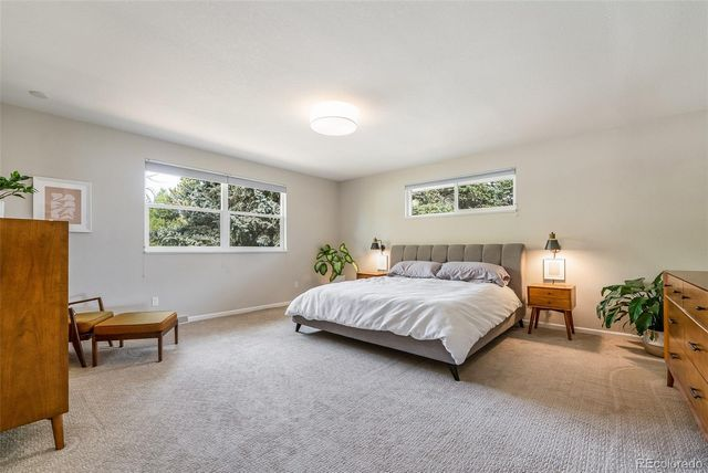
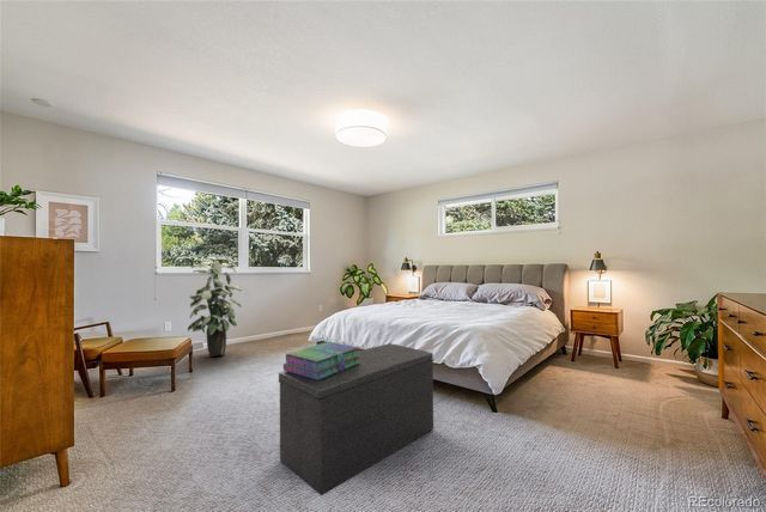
+ indoor plant [187,256,243,358]
+ bench [278,342,434,496]
+ stack of books [282,341,360,380]
